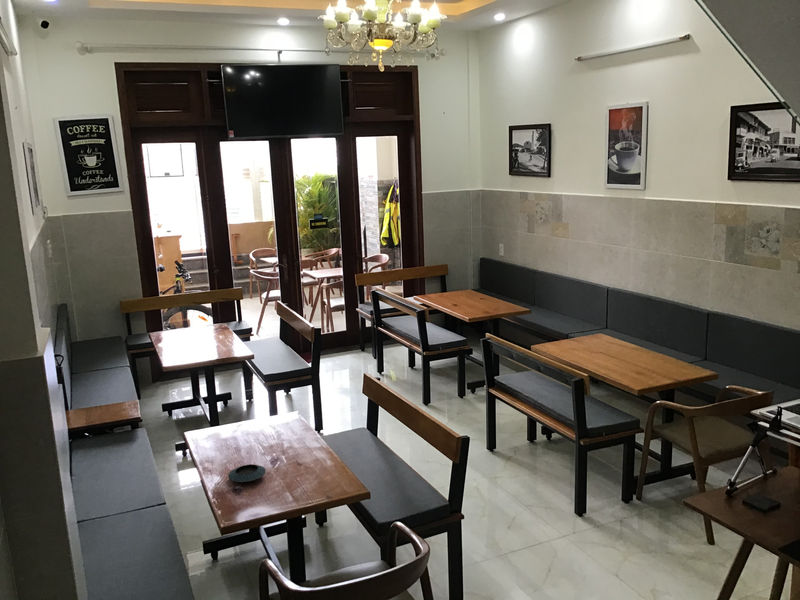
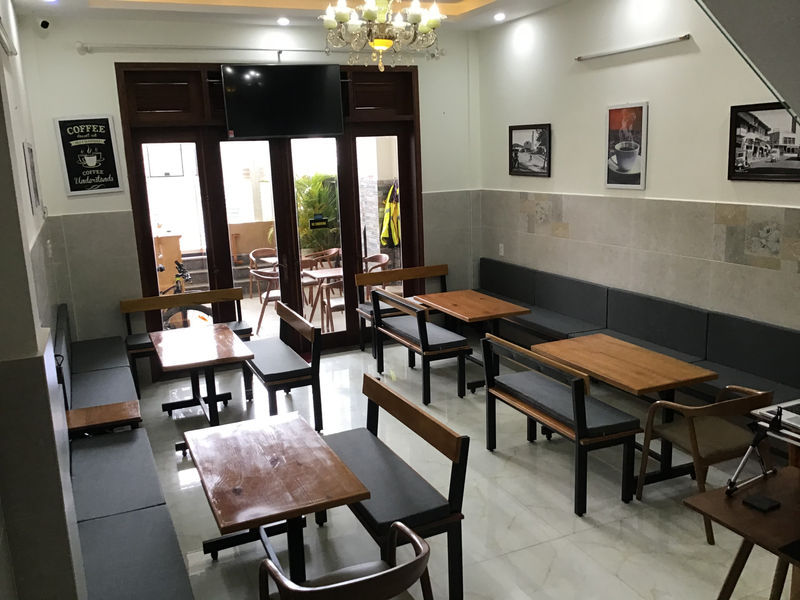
- saucer [227,463,267,483]
